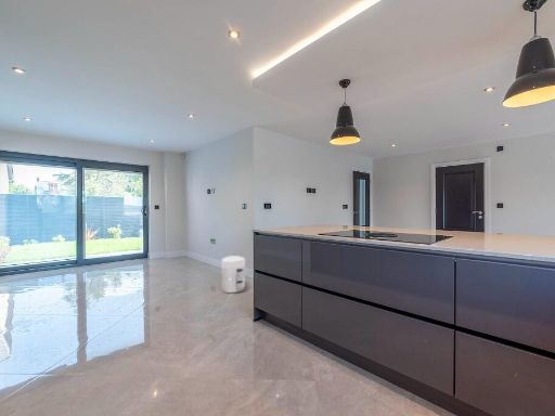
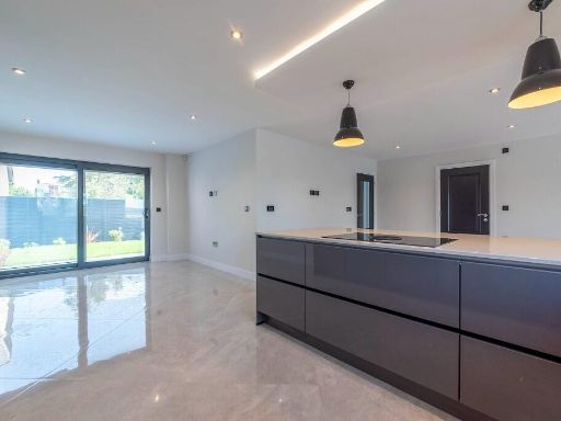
- waste bin [221,253,246,294]
